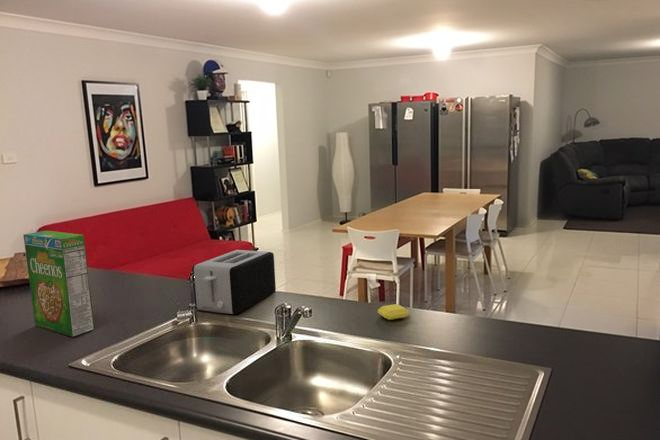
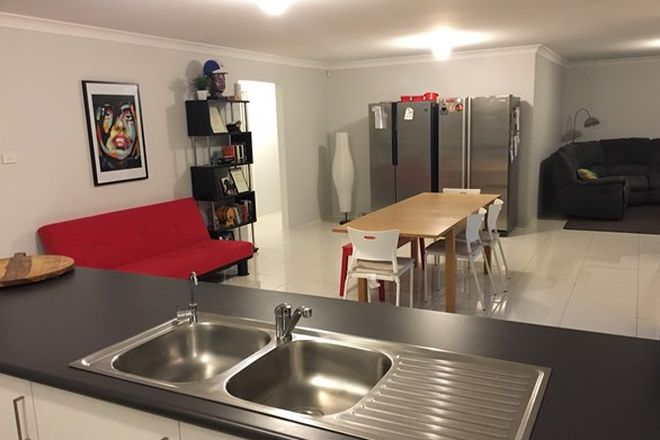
- cereal box [22,230,95,338]
- soap bar [377,303,410,321]
- toaster [191,249,277,315]
